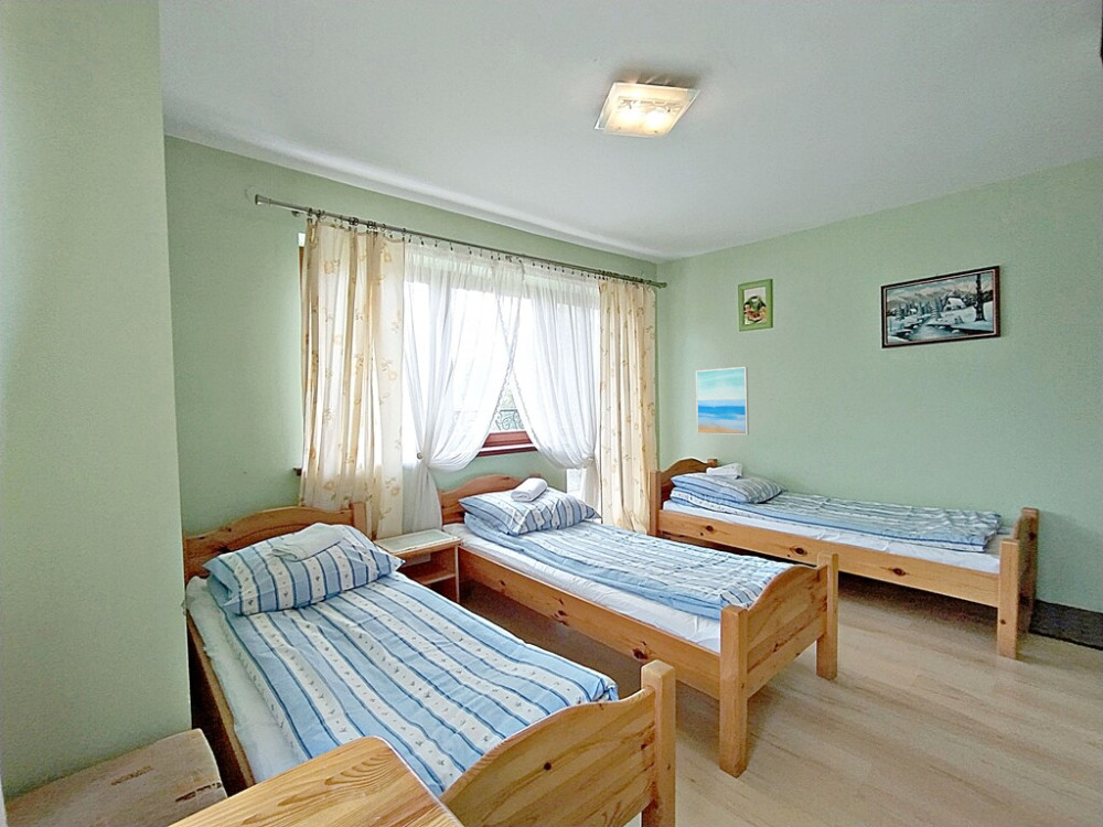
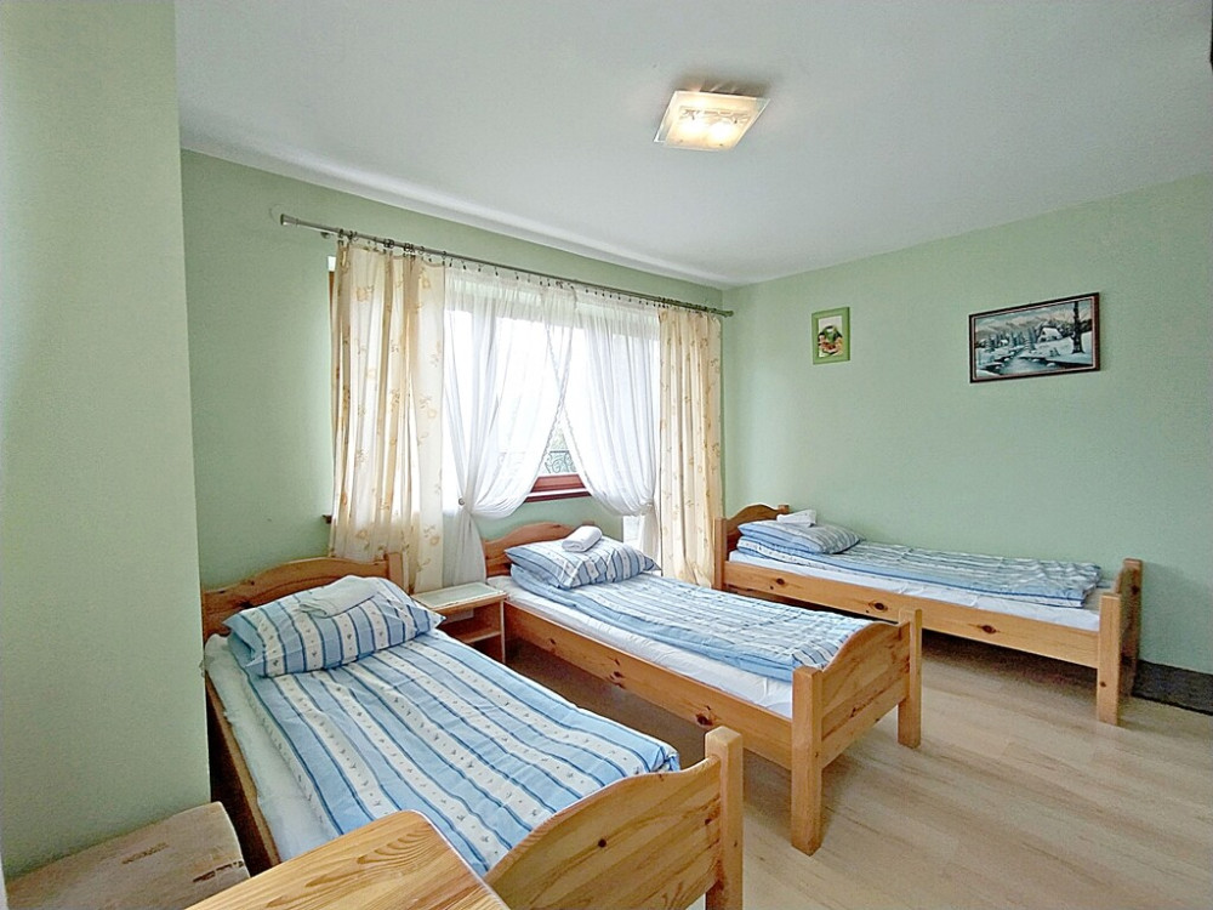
- wall art [695,366,750,436]
